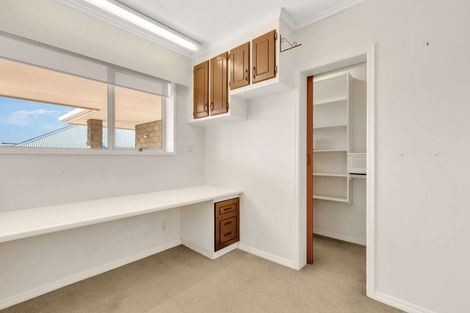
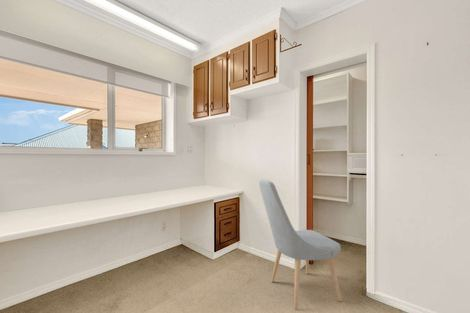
+ chair [258,179,343,311]
